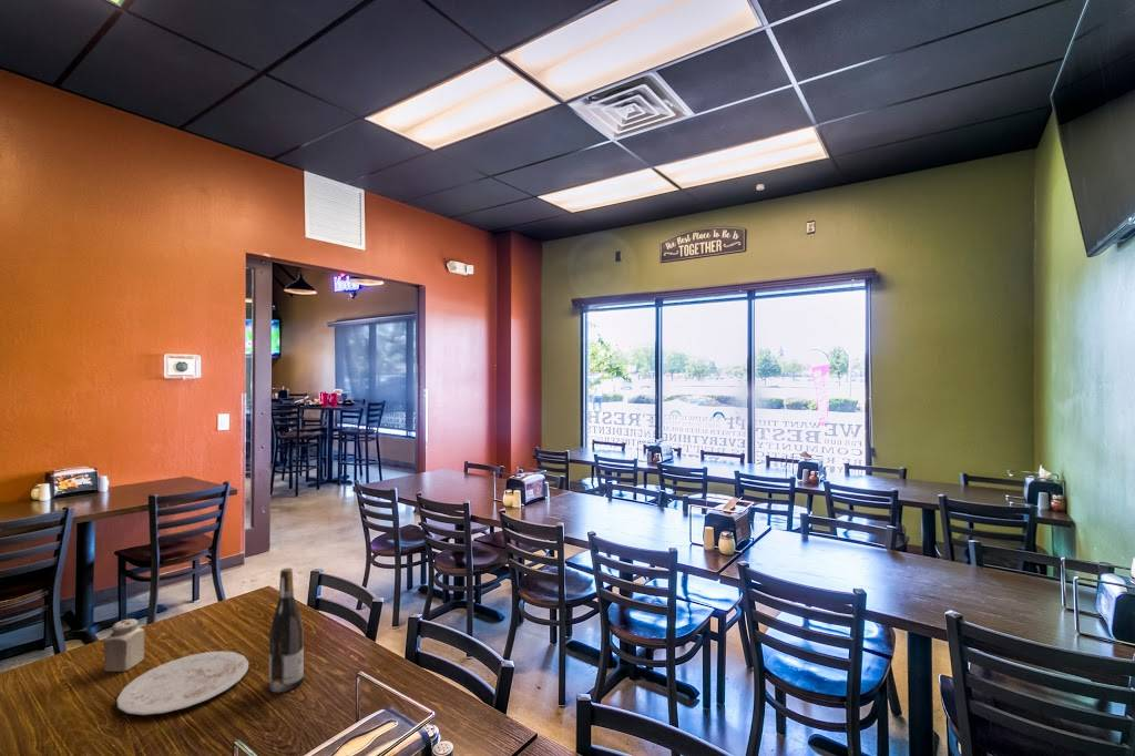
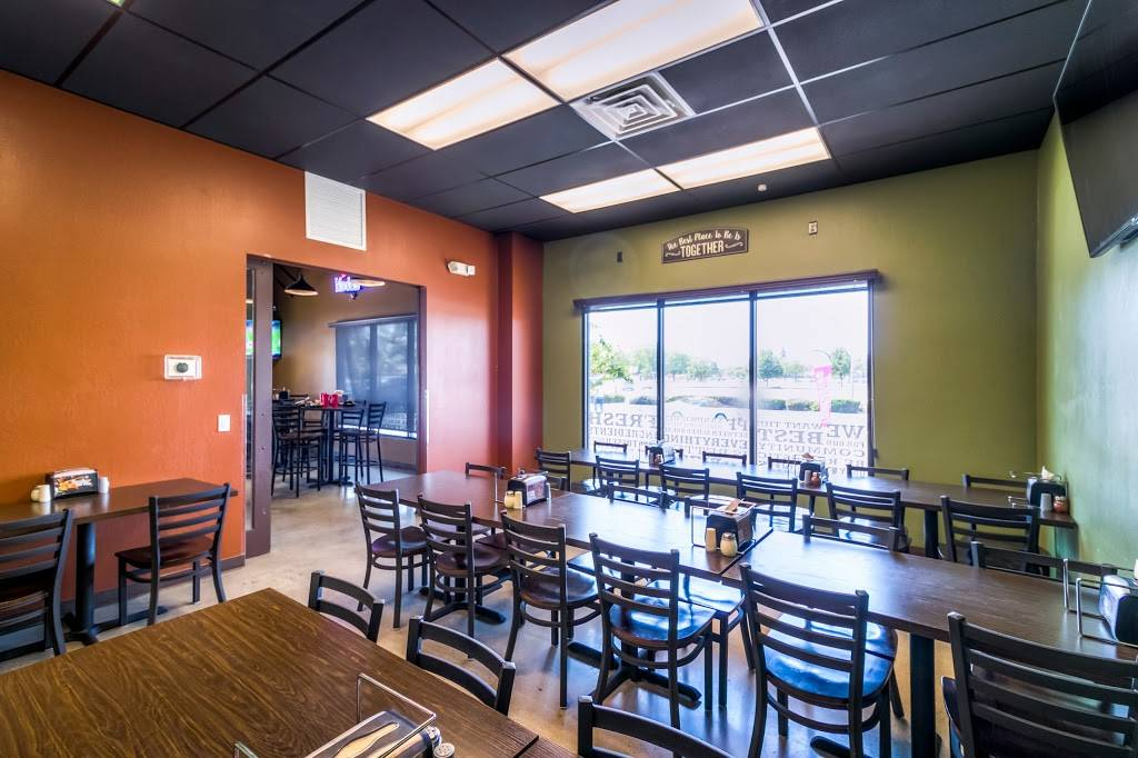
- plate [115,650,249,716]
- wine bottle [268,568,305,693]
- salt shaker [103,617,145,673]
